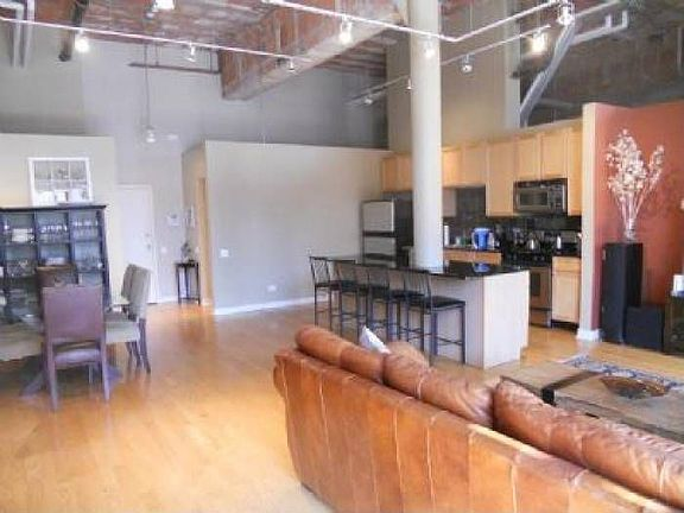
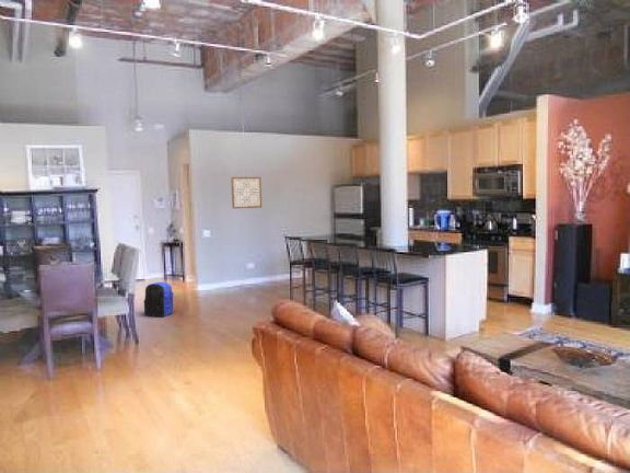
+ backpack [142,281,175,318]
+ wall art [230,176,262,209]
